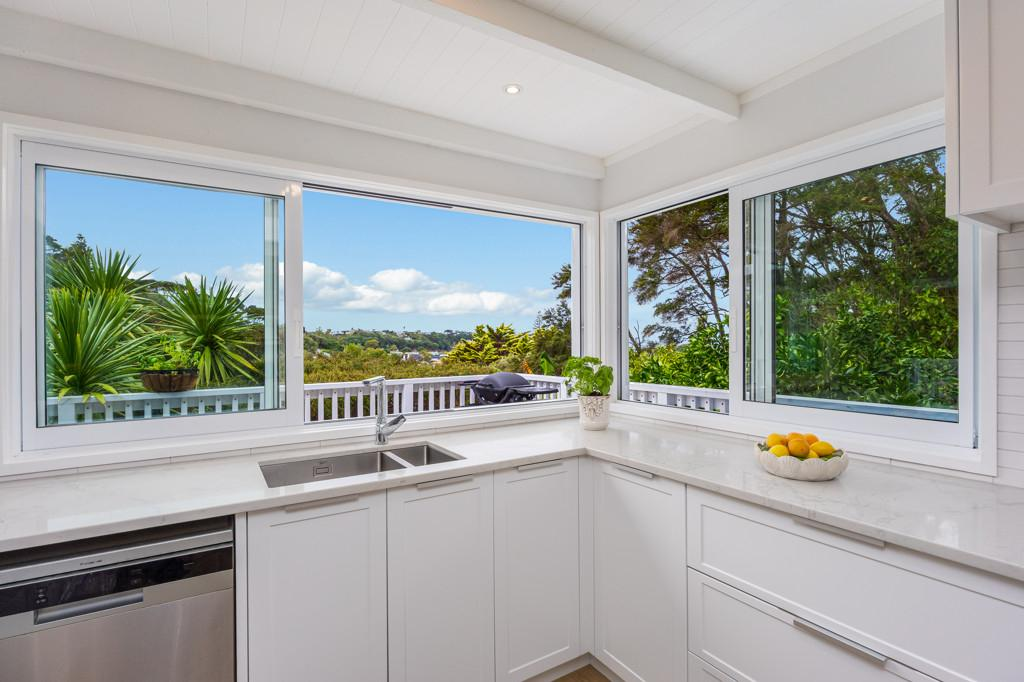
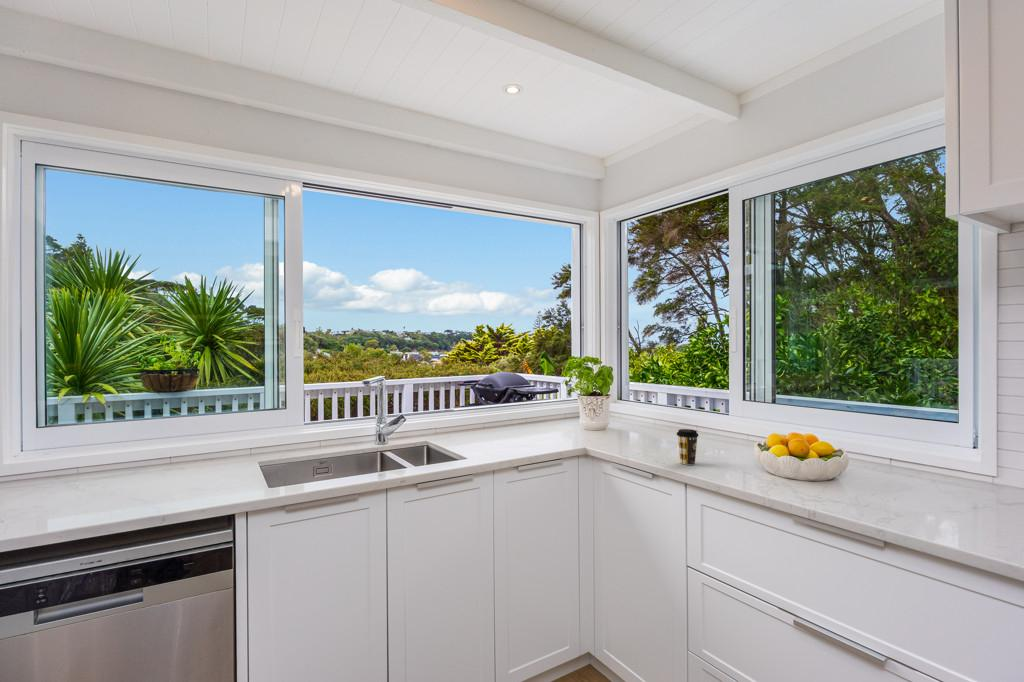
+ coffee cup [675,428,700,466]
